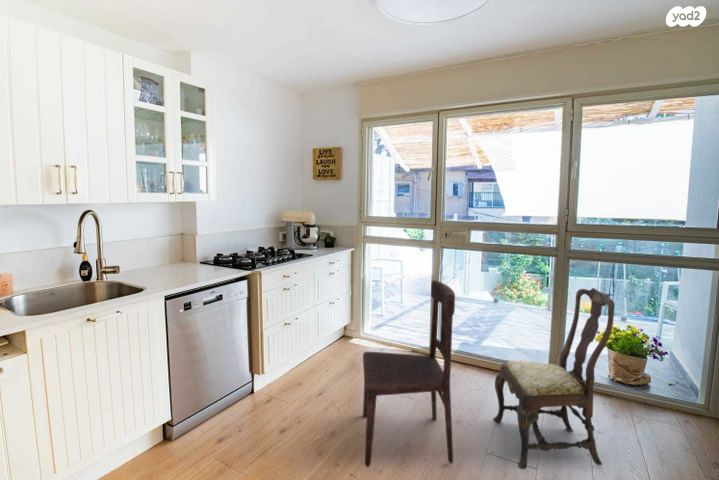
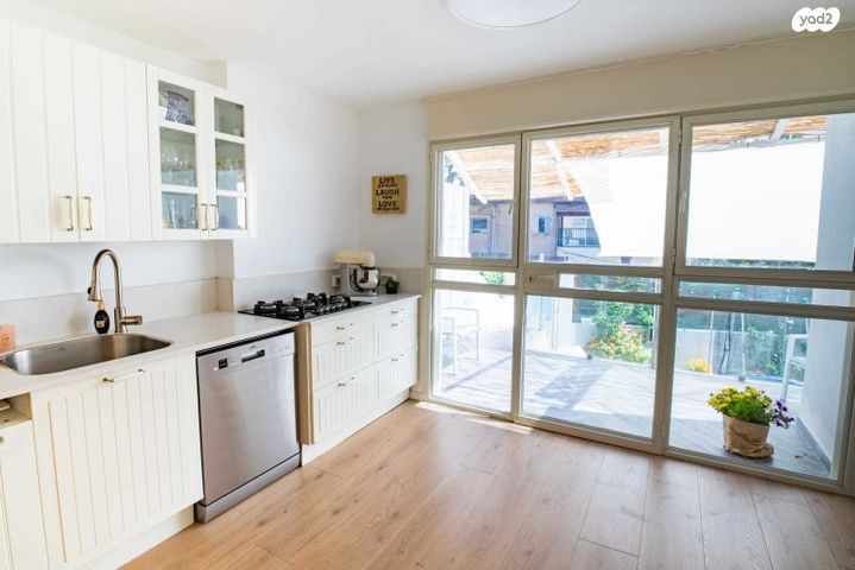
- dining chair [362,279,456,468]
- dining chair [492,287,616,470]
